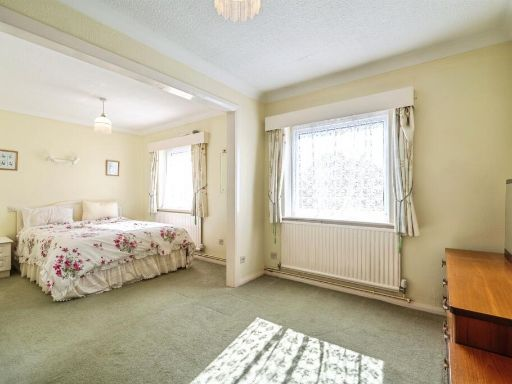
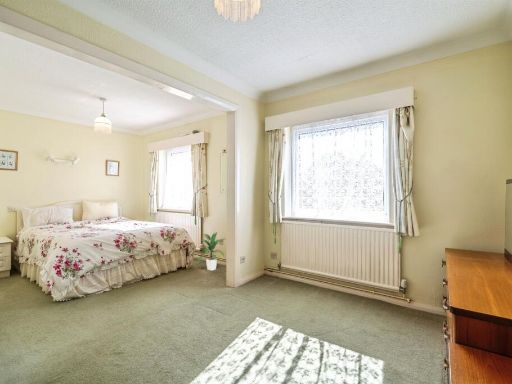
+ indoor plant [196,231,226,272]
